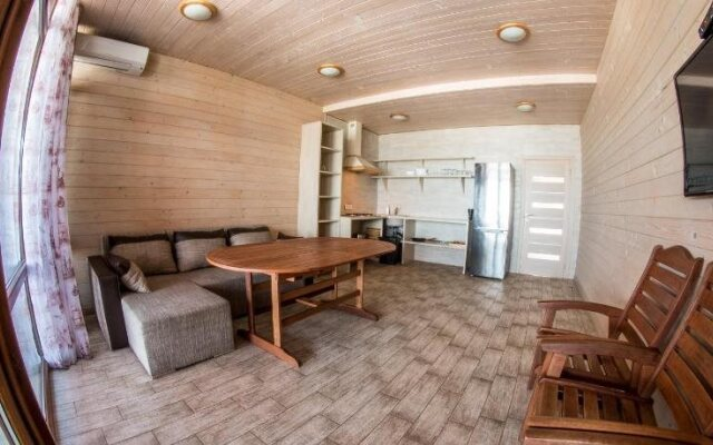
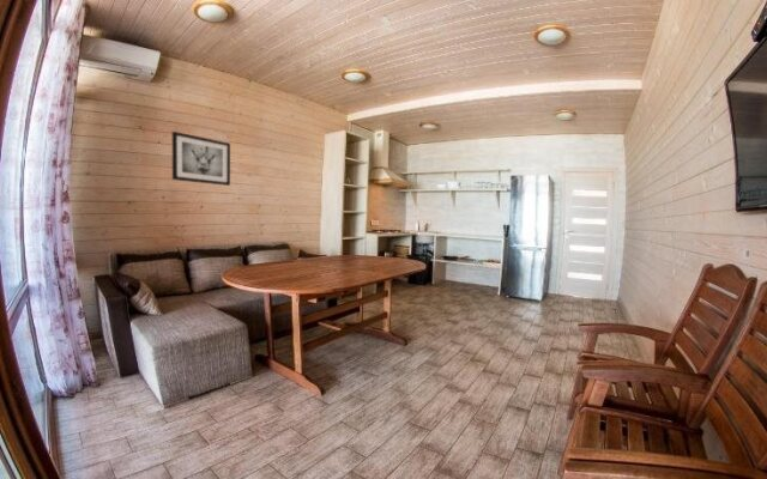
+ wall art [171,131,231,187]
